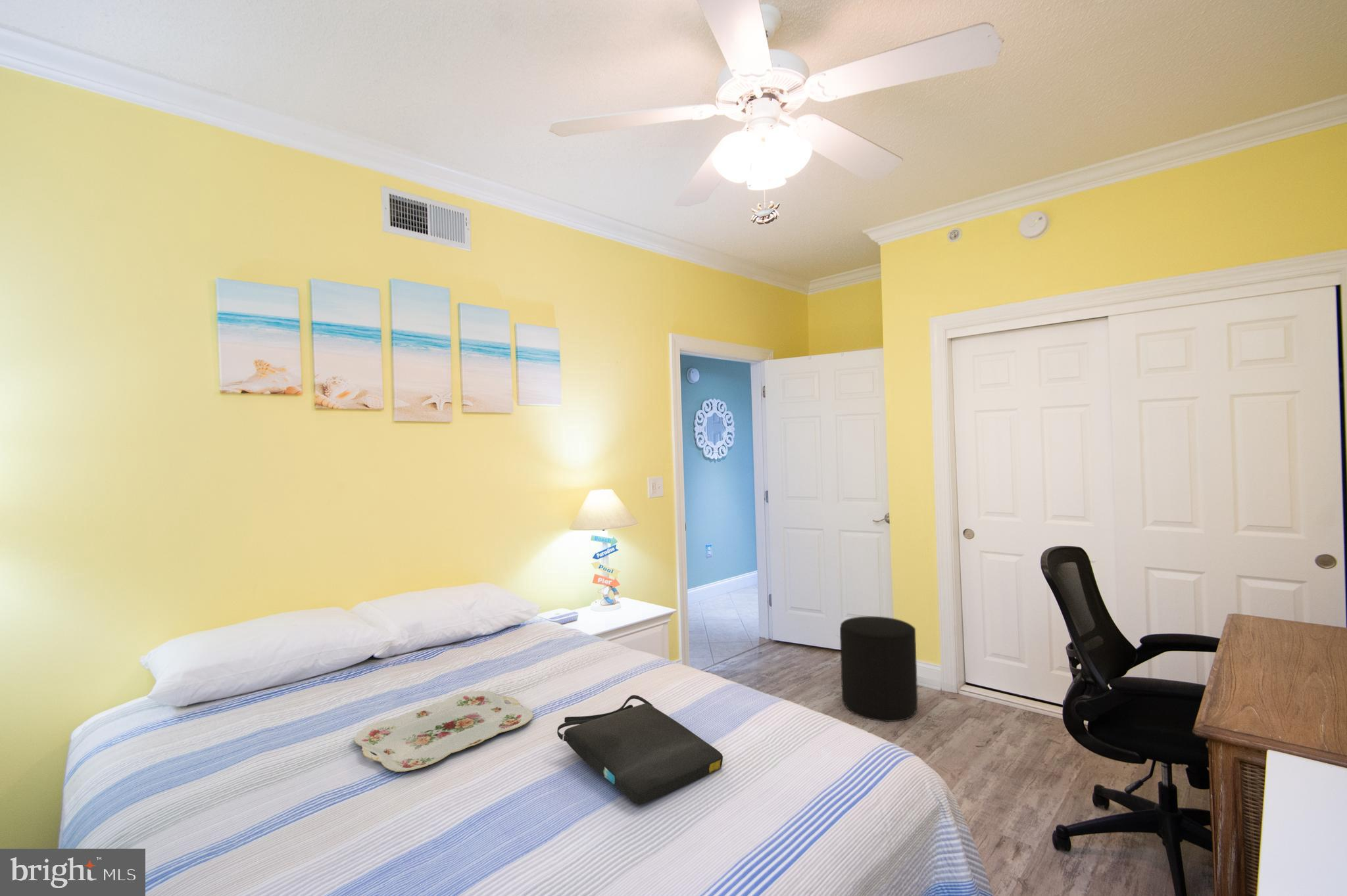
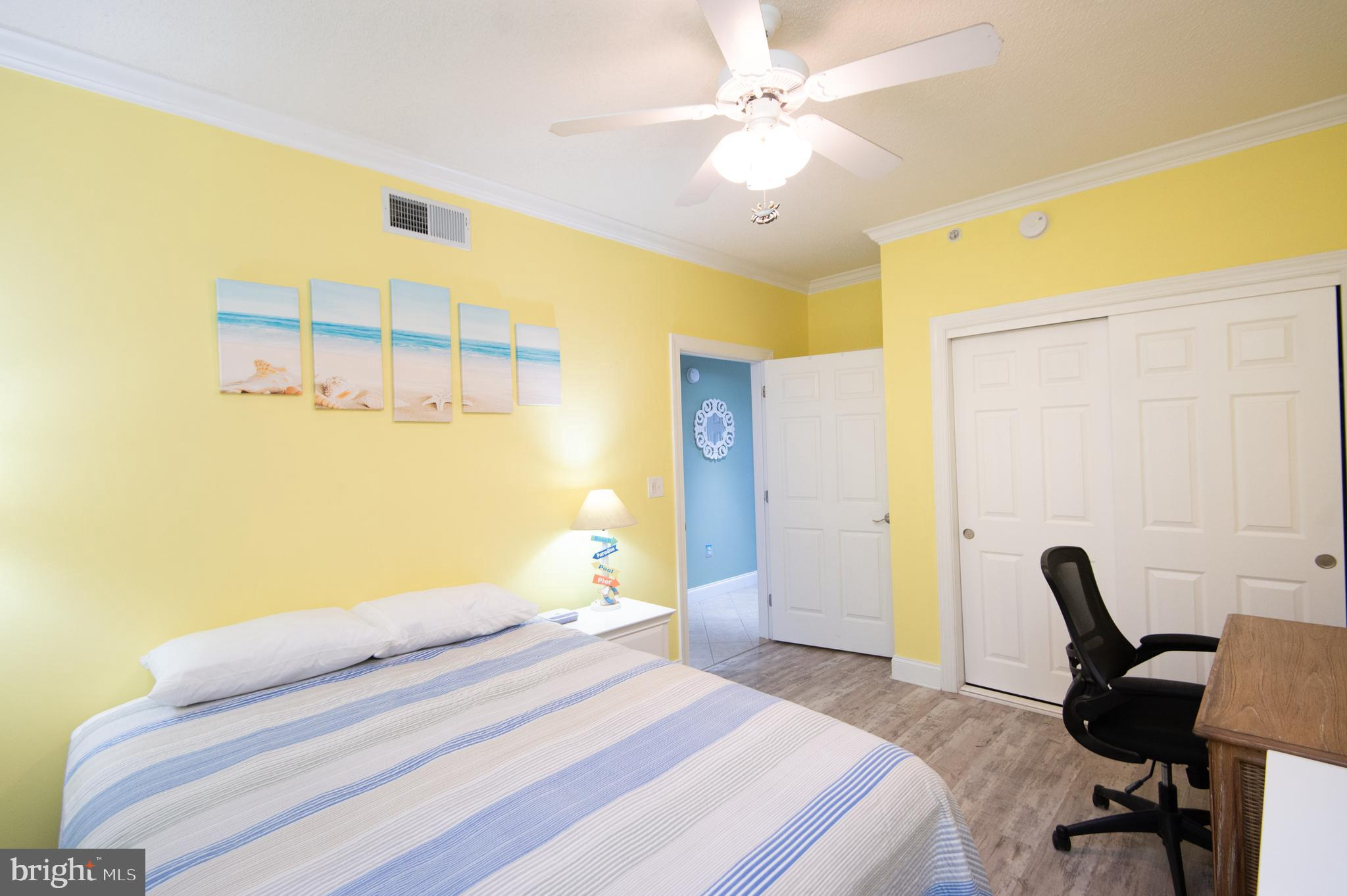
- stool [839,616,918,722]
- serving tray [354,690,534,772]
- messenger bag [556,694,723,805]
